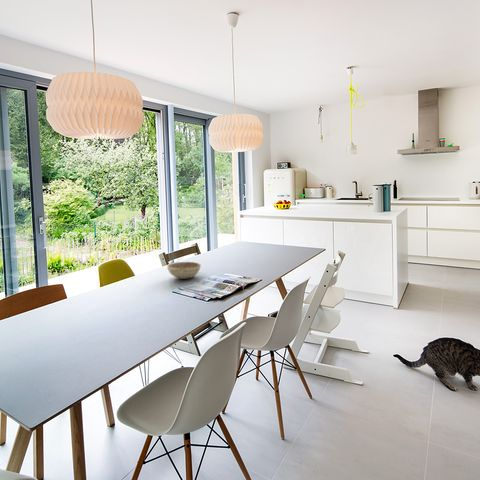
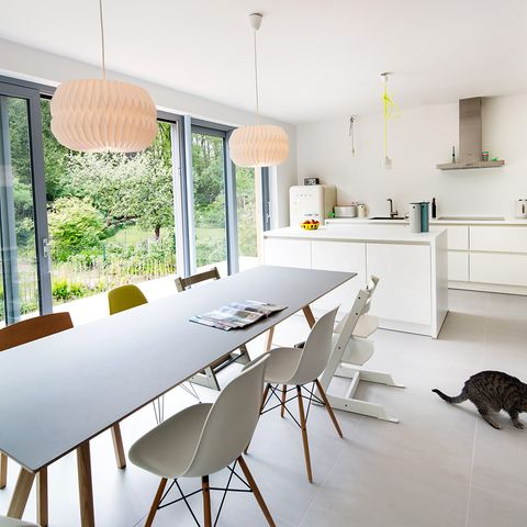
- decorative bowl [166,261,202,280]
